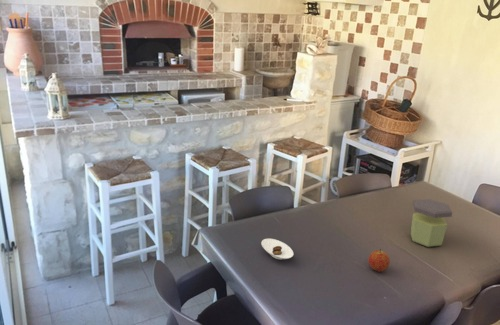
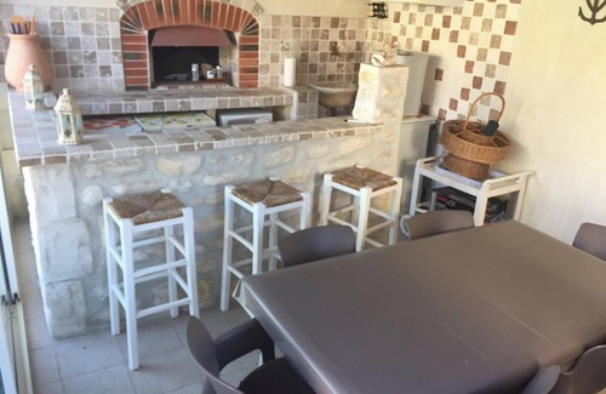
- saucer [261,238,294,260]
- jar [410,198,453,248]
- fruit [368,248,391,273]
